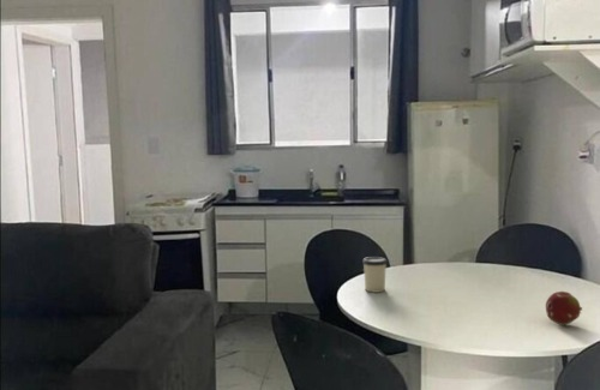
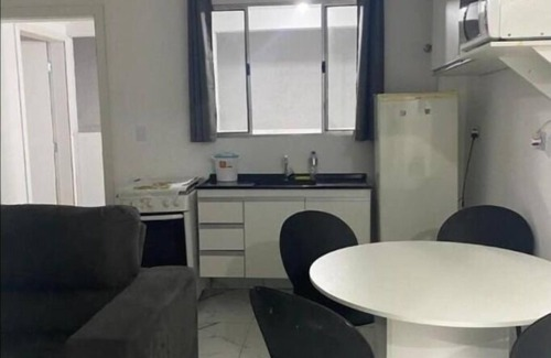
- fruit [545,290,583,326]
- cup [361,256,388,294]
